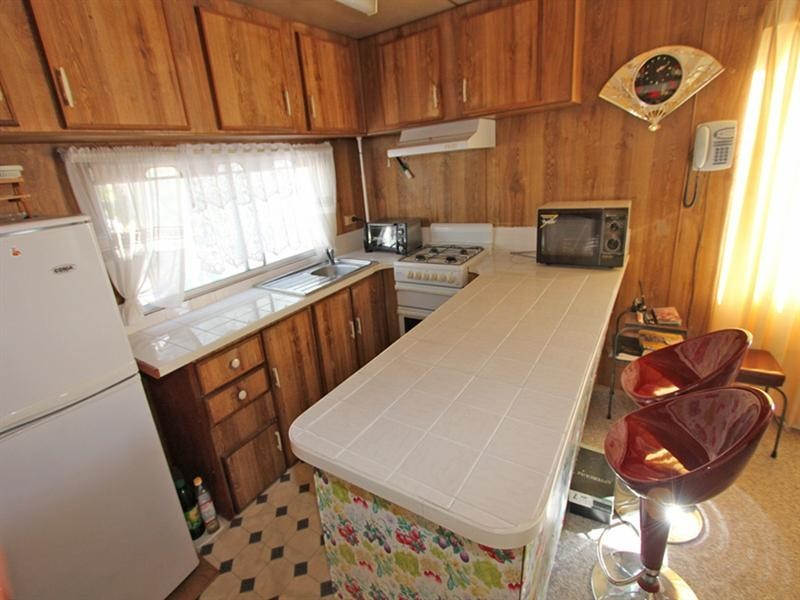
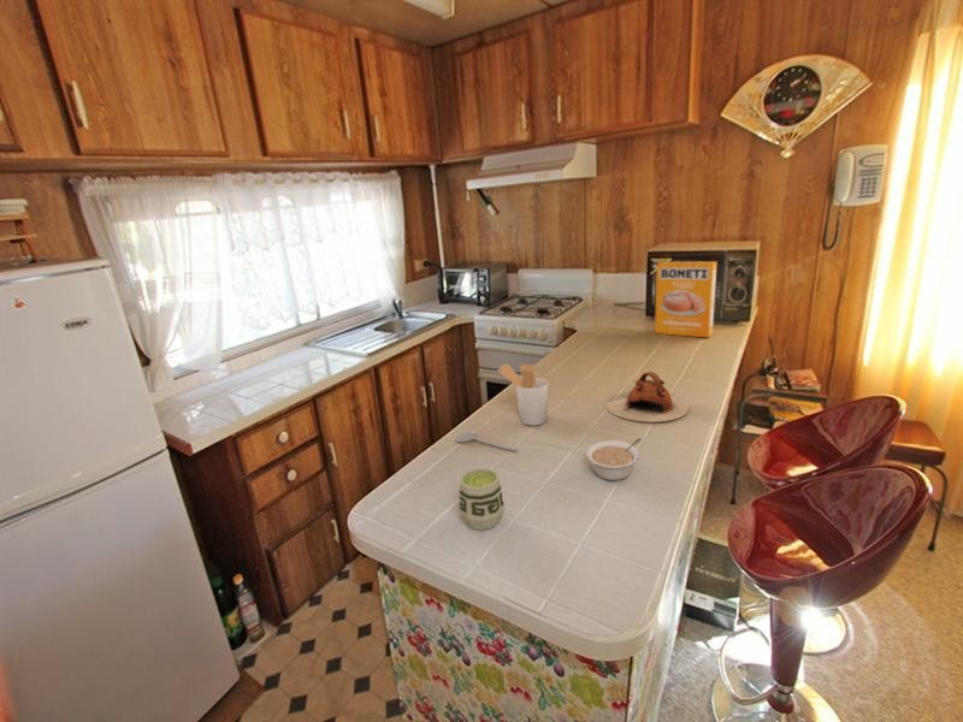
+ cup [459,467,506,531]
+ teapot [604,371,690,422]
+ legume [585,437,643,481]
+ utensil holder [496,362,549,426]
+ cereal box [654,260,719,339]
+ spoon [454,431,519,452]
